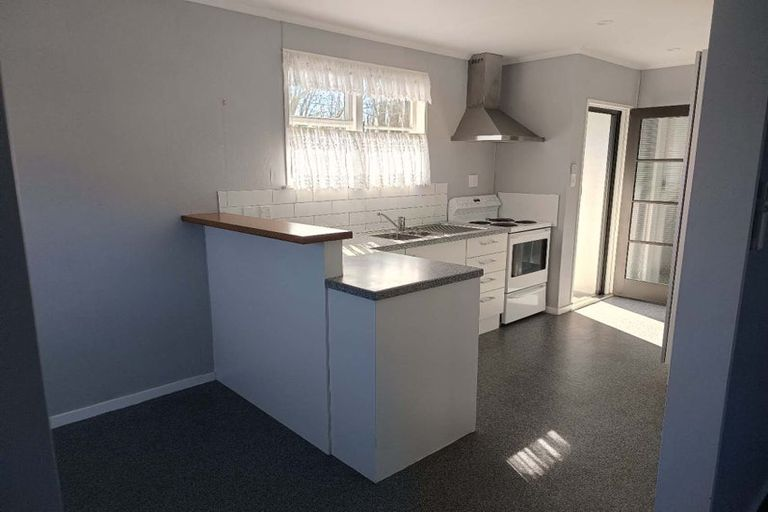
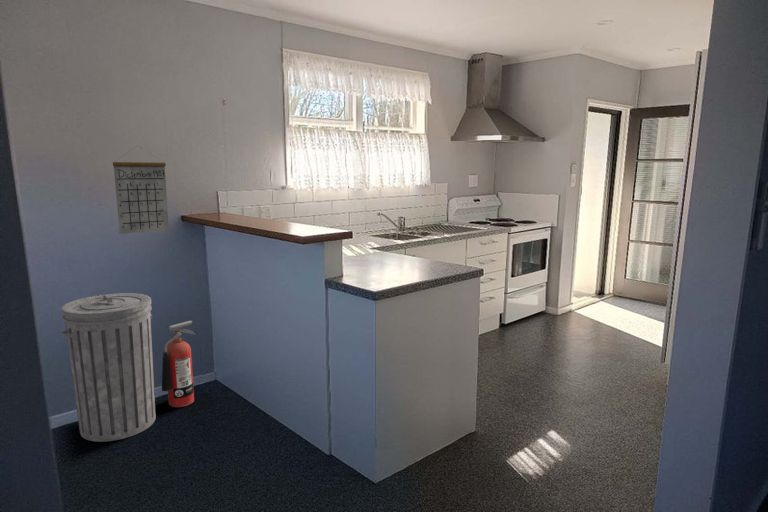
+ trash can [61,292,157,443]
+ fire extinguisher [161,320,196,408]
+ calendar [112,145,170,235]
